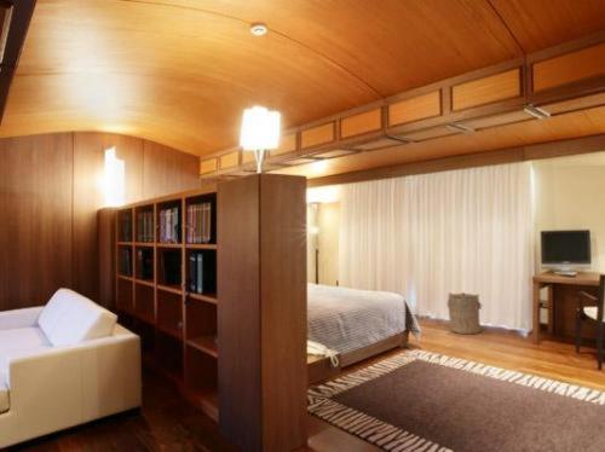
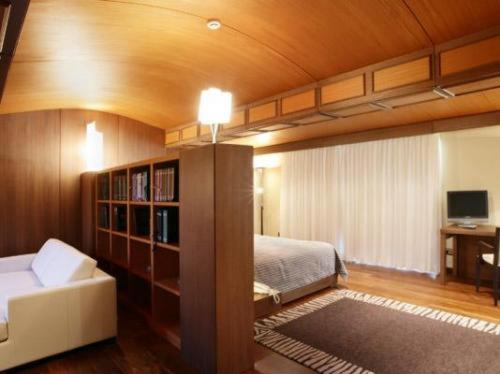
- laundry hamper [446,291,483,335]
